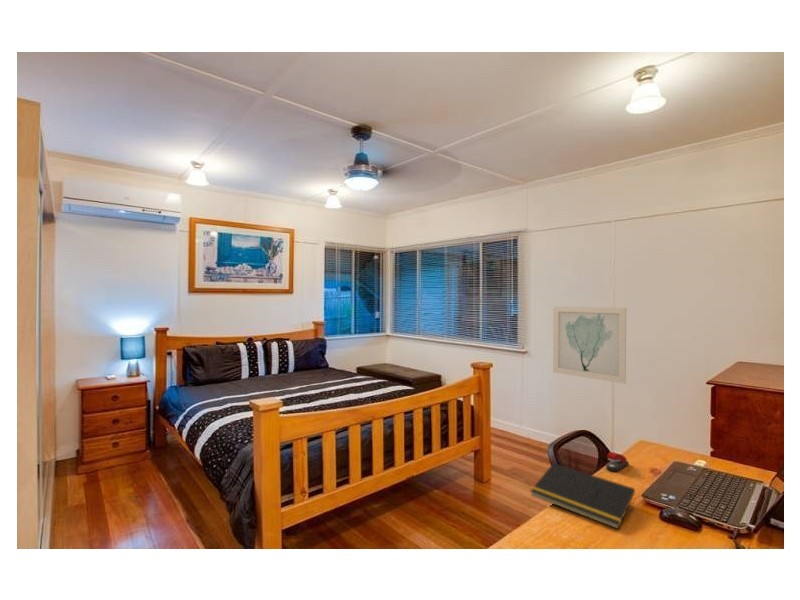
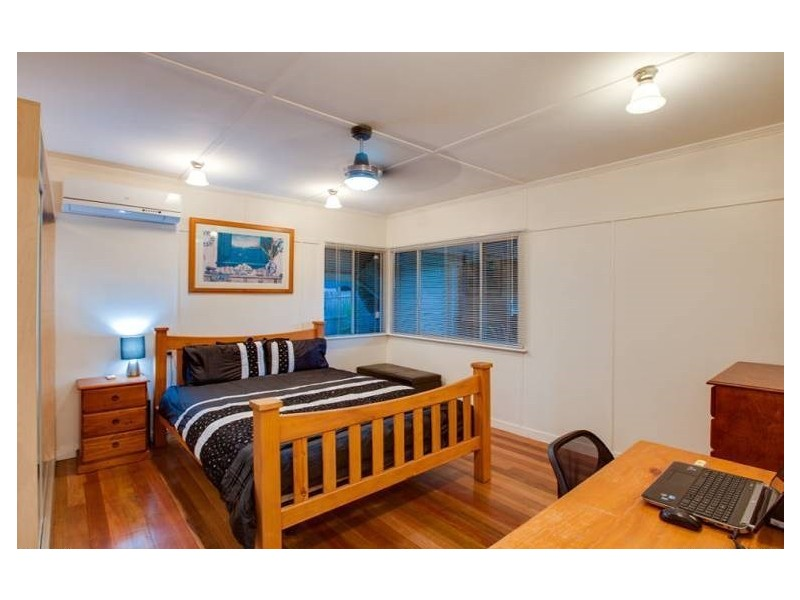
- wall art [552,305,627,384]
- notepad [529,462,636,530]
- stapler [605,451,630,472]
